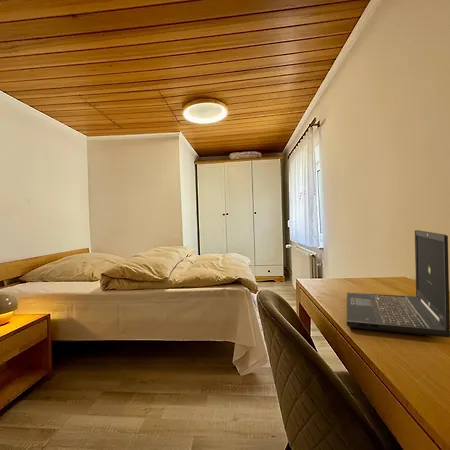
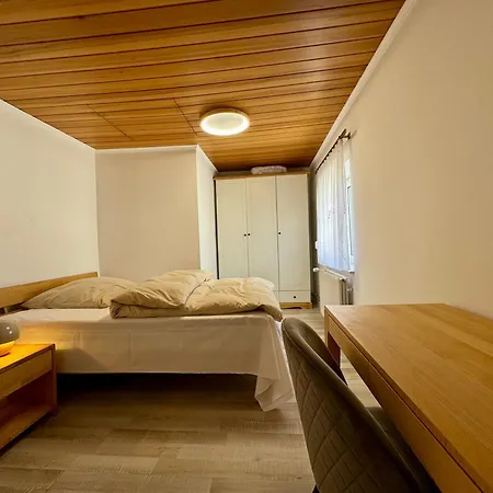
- laptop [346,229,450,338]
